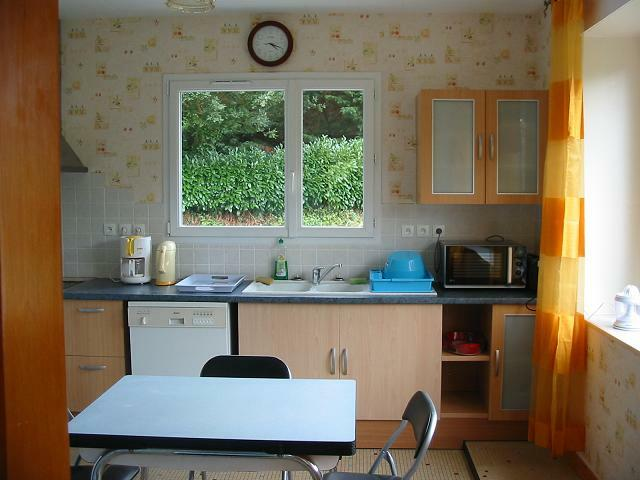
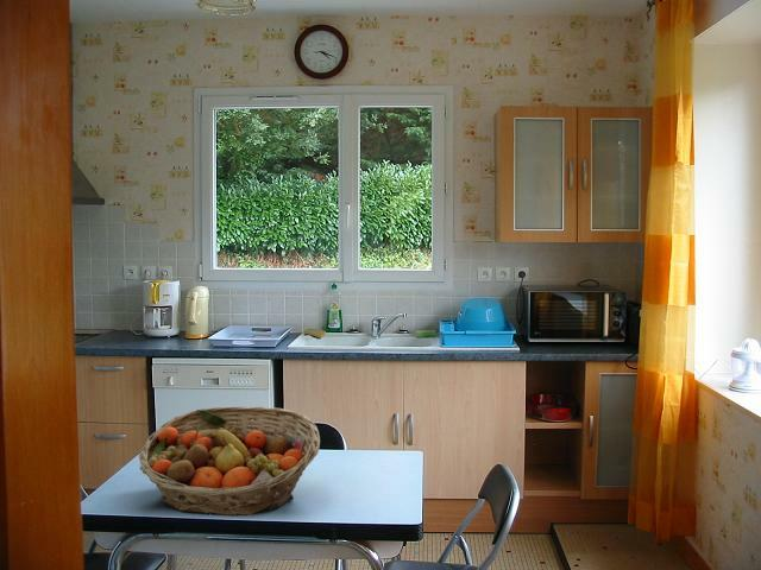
+ fruit basket [138,405,321,518]
